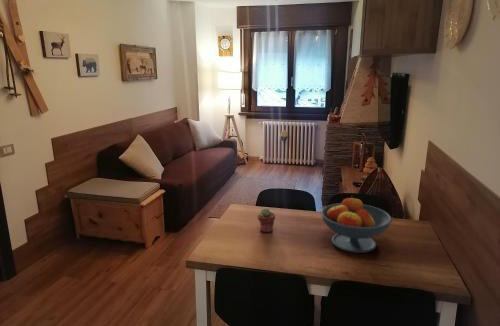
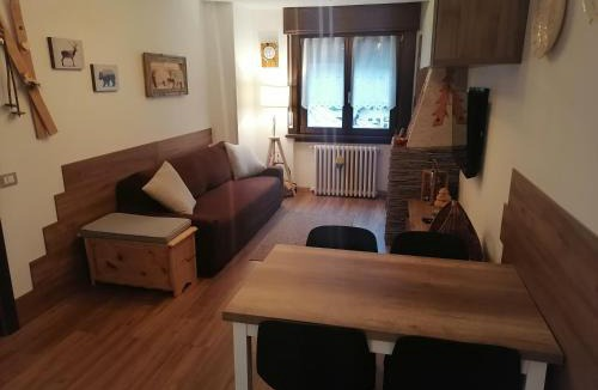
- potted succulent [257,208,276,233]
- fruit bowl [320,195,393,254]
